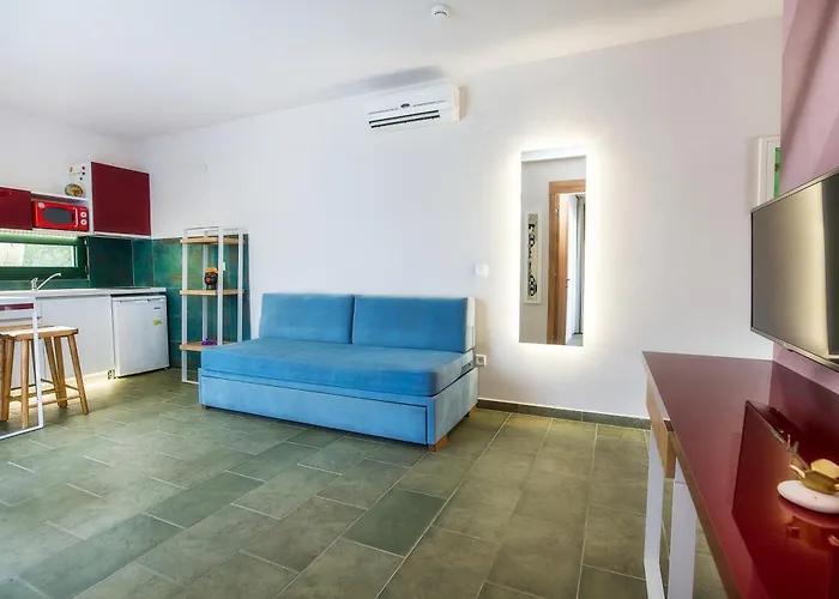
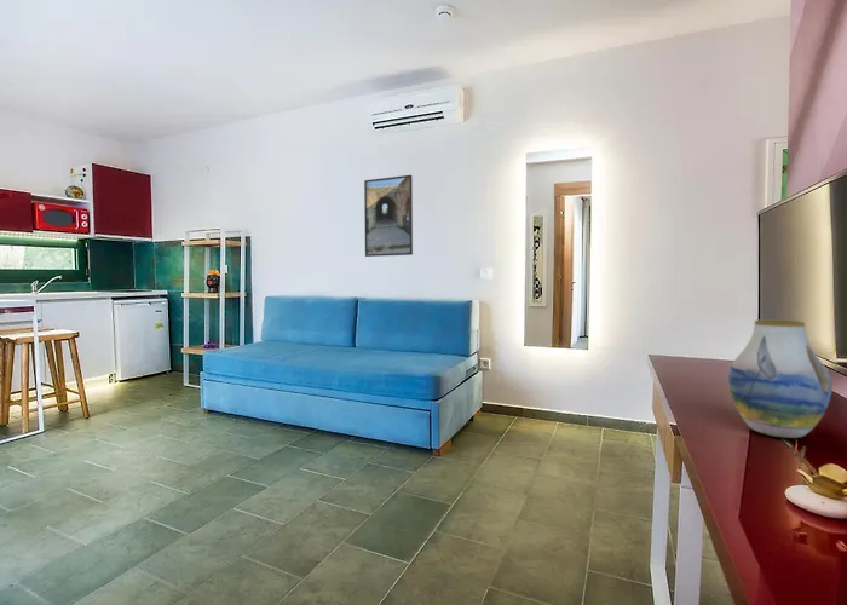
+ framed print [363,174,414,258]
+ vase [727,319,834,439]
